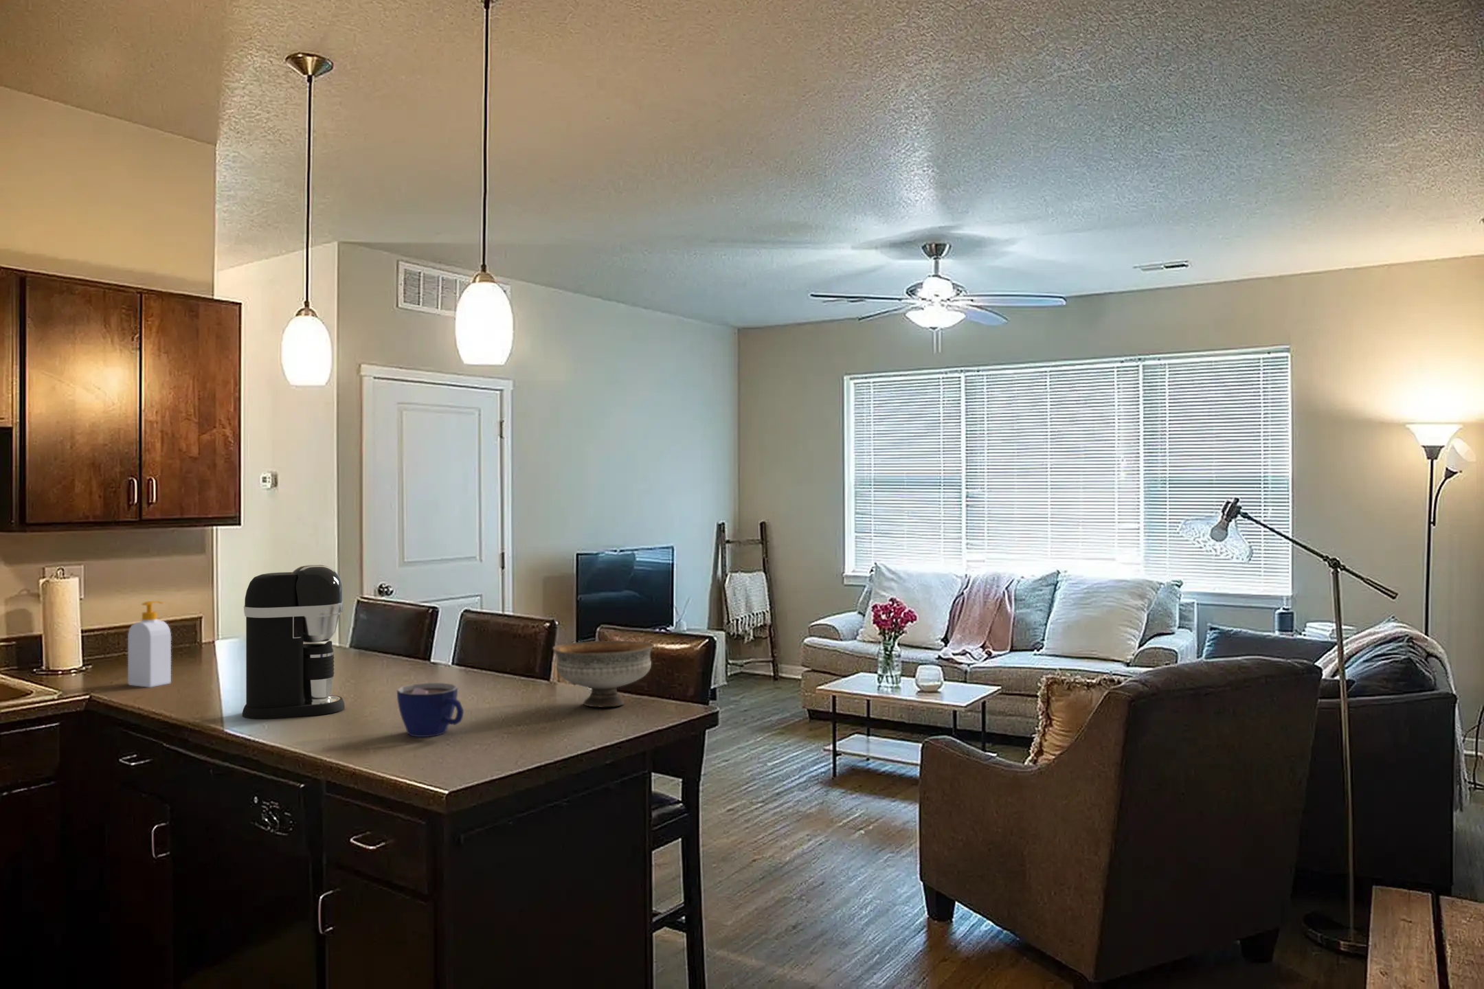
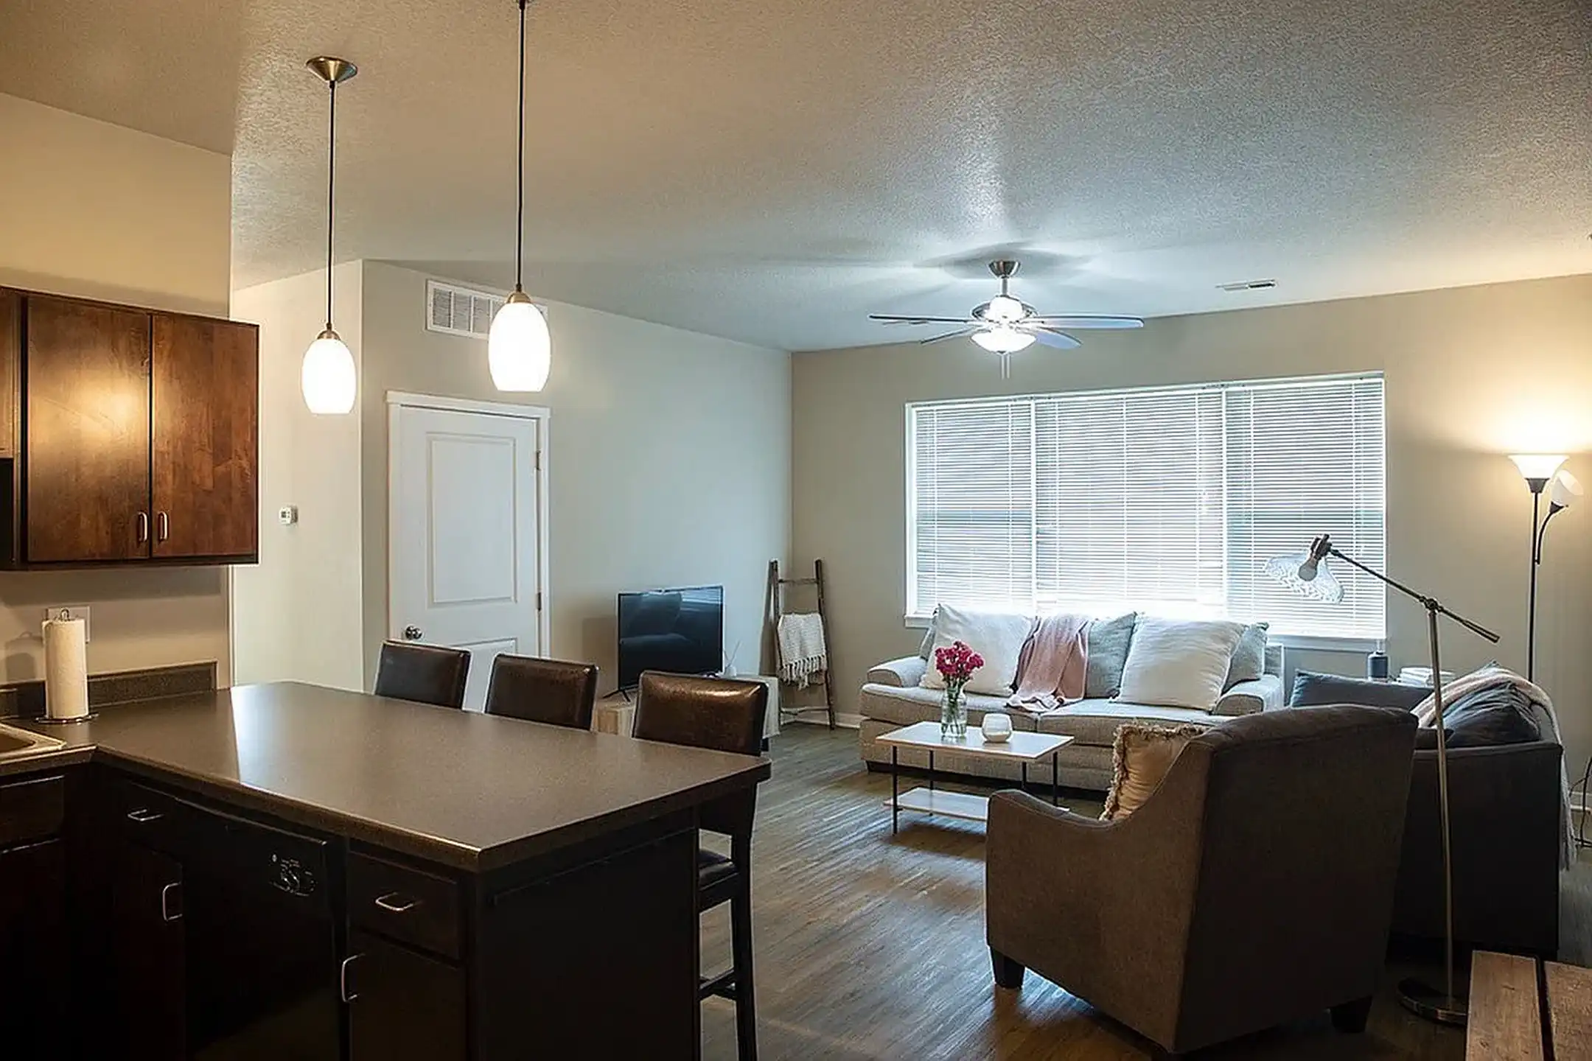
- bowl [552,640,655,708]
- soap bottle [127,600,172,688]
- coffee maker [242,564,346,720]
- cup [396,682,465,737]
